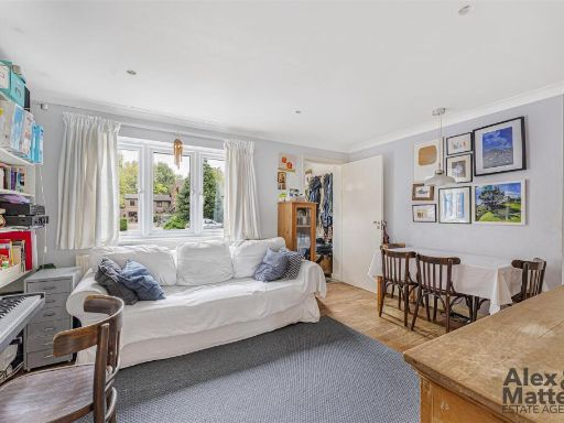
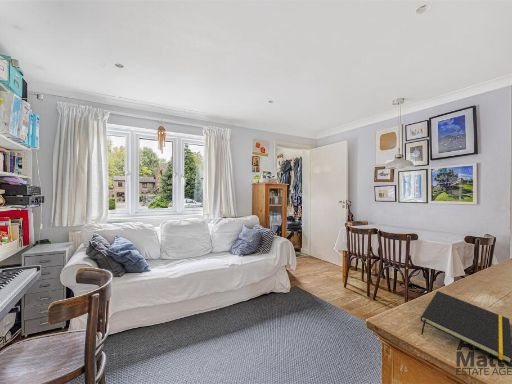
+ notepad [419,290,512,365]
